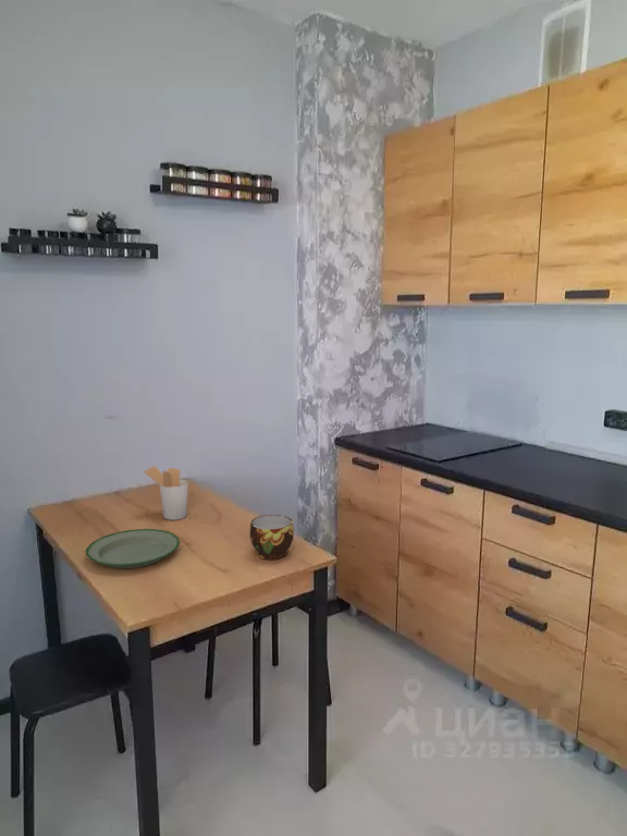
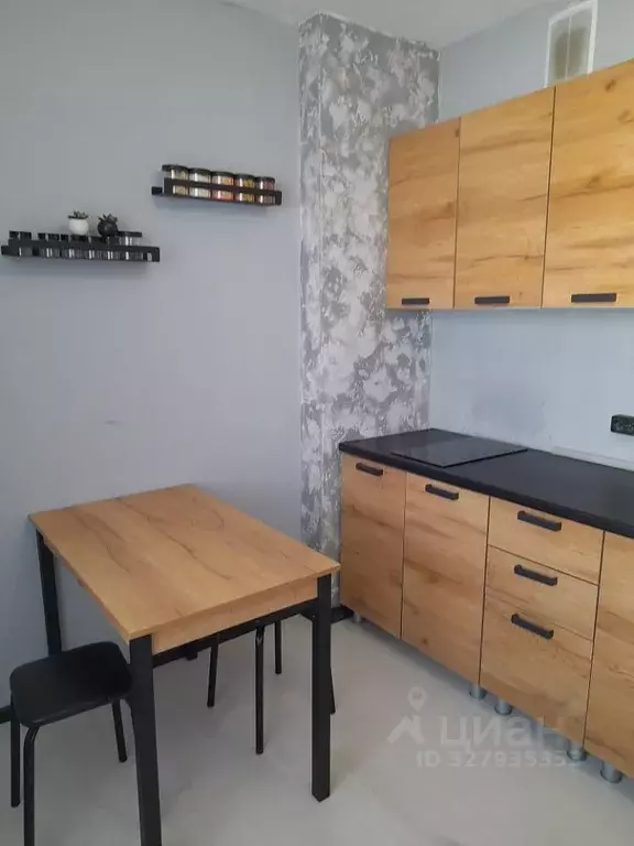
- cup [249,514,295,561]
- plate [84,528,181,569]
- utensil holder [143,465,189,521]
